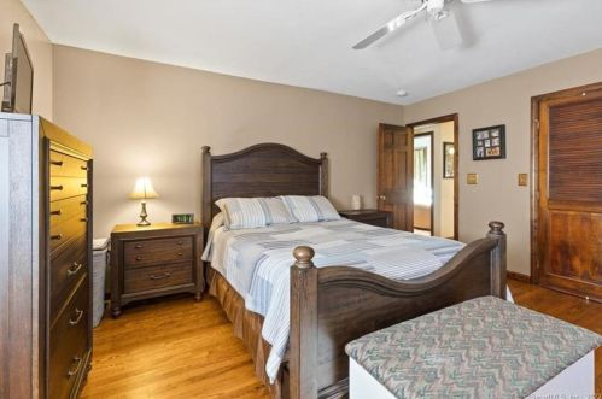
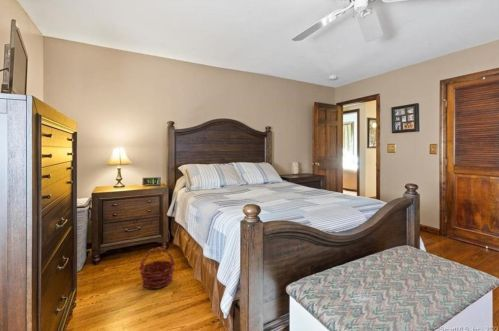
+ basket [138,246,176,289]
